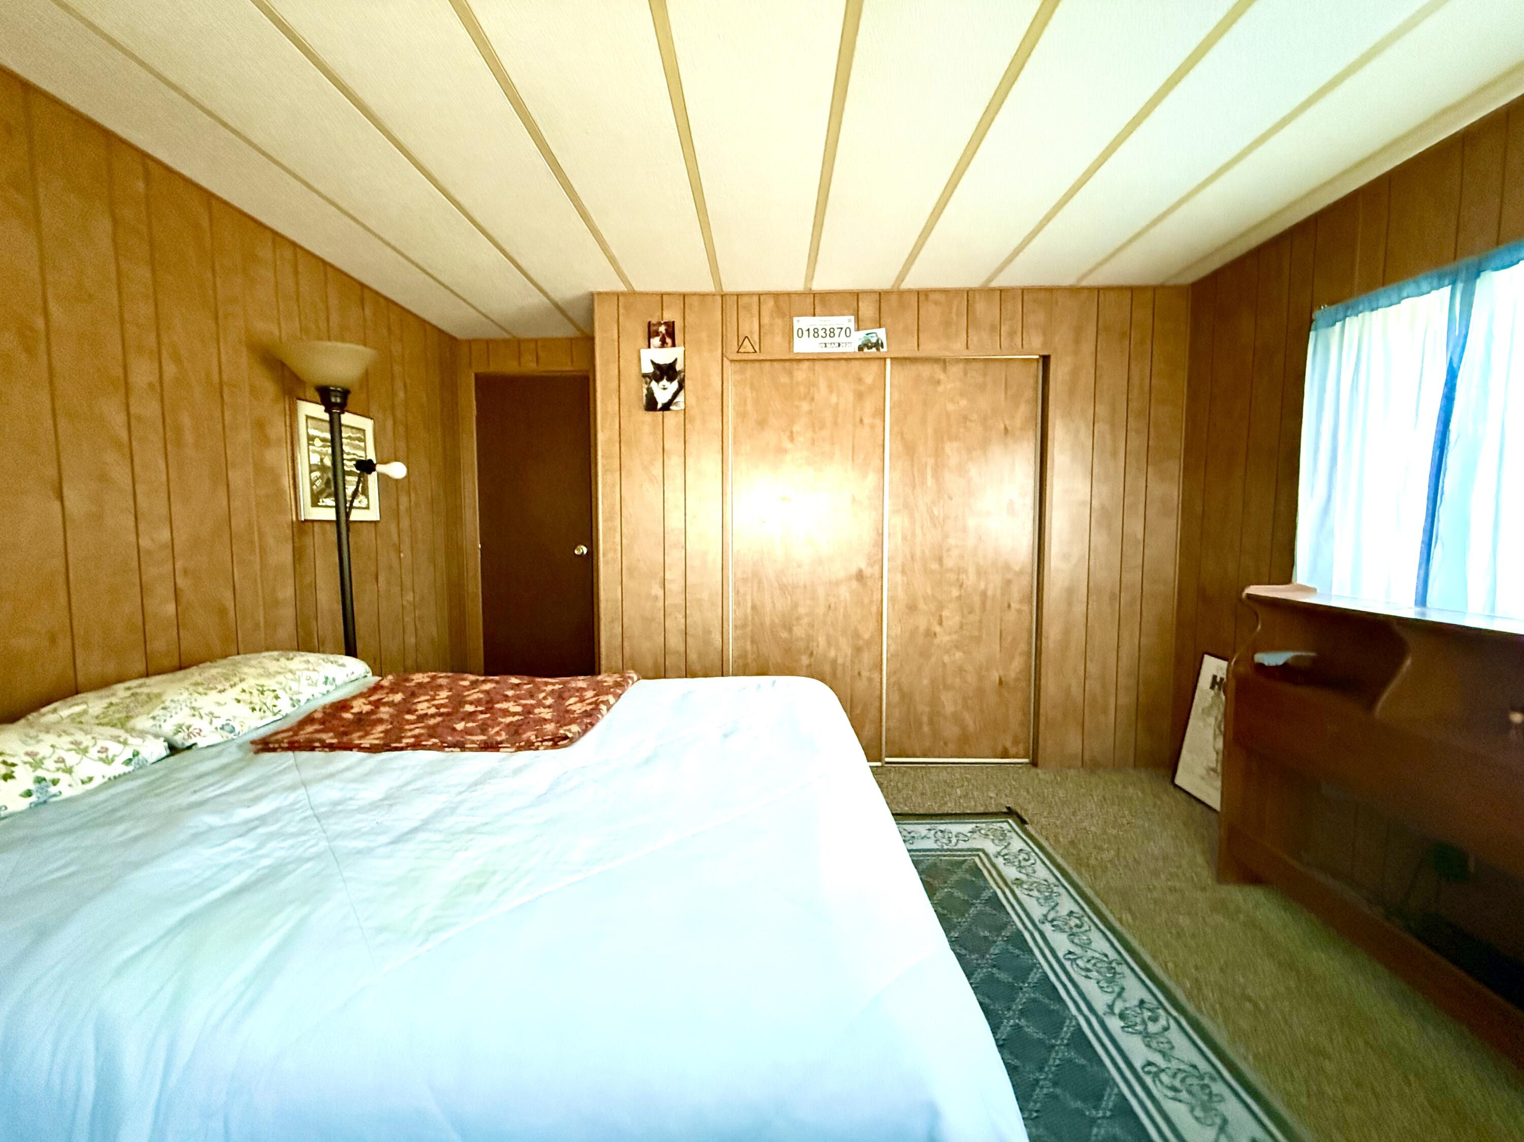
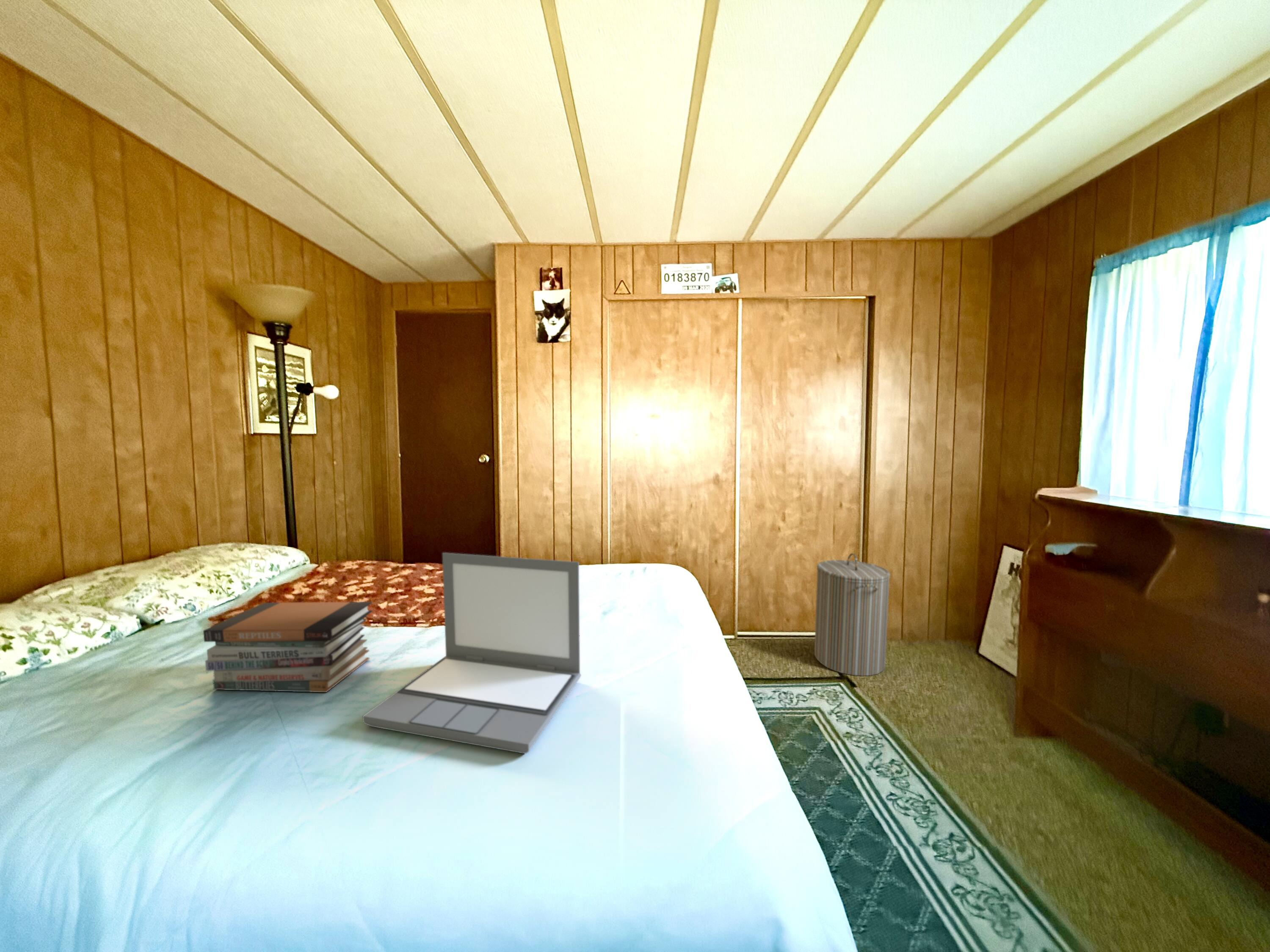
+ laptop [362,552,581,754]
+ book stack [203,601,373,693]
+ laundry hamper [814,553,891,677]
